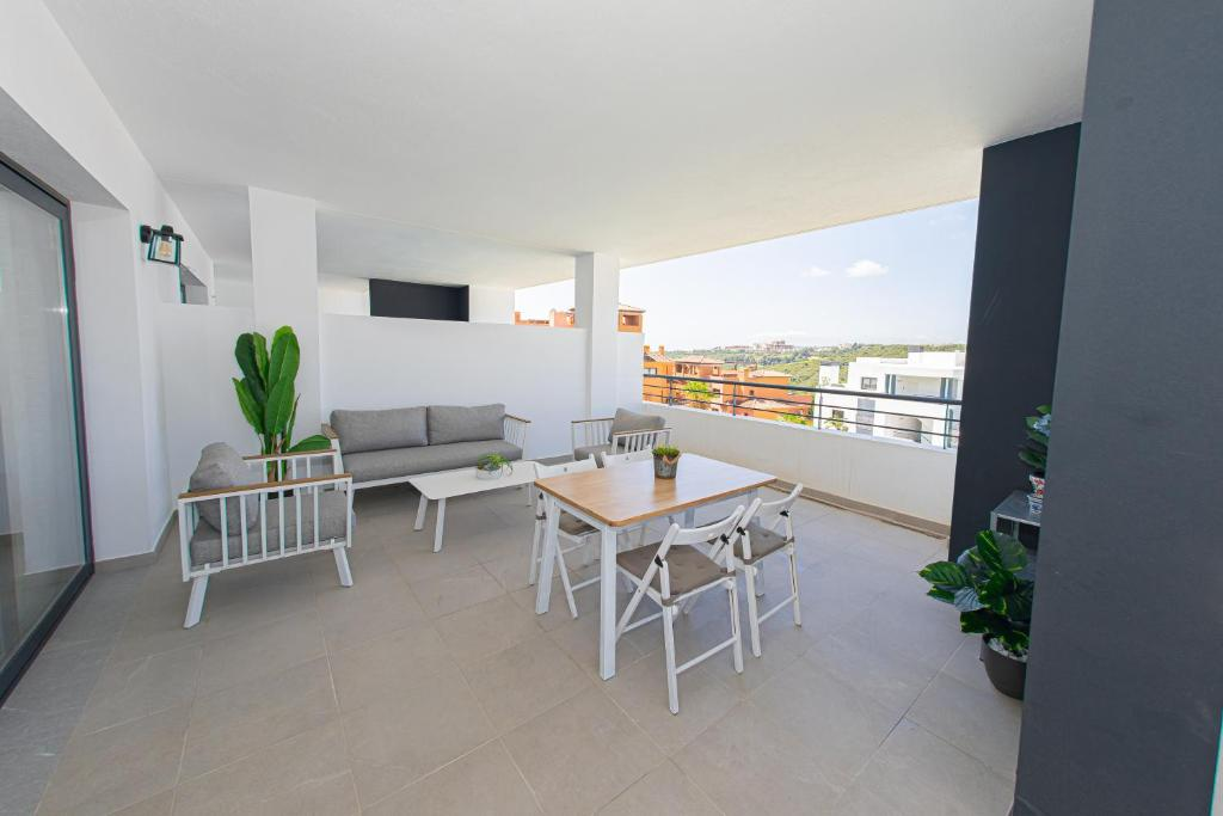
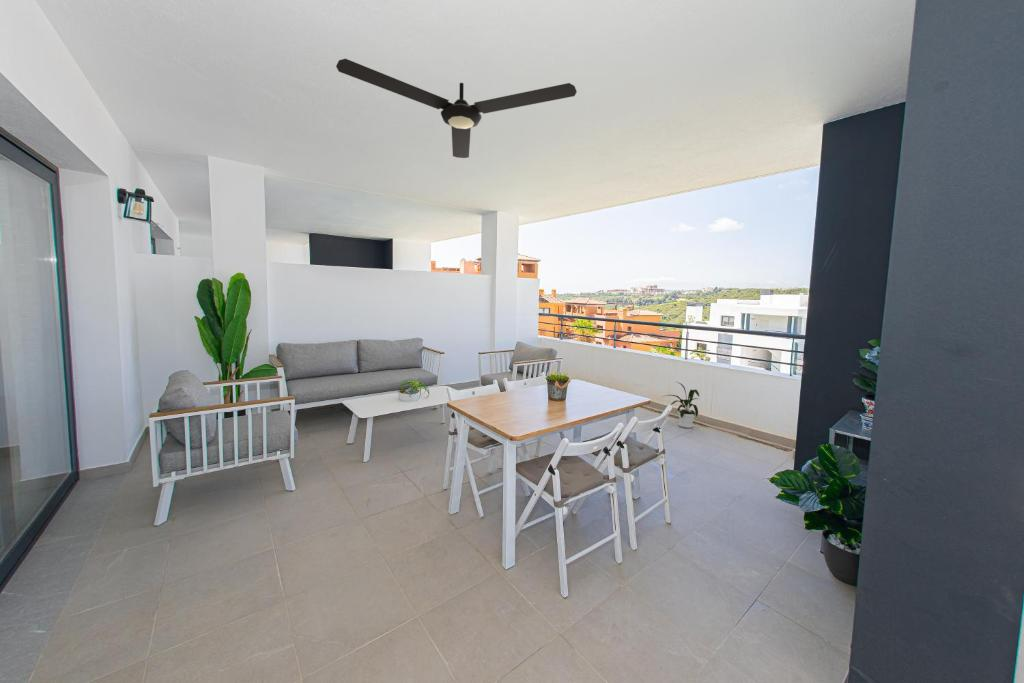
+ ceiling fan [335,58,578,159]
+ house plant [661,381,700,429]
